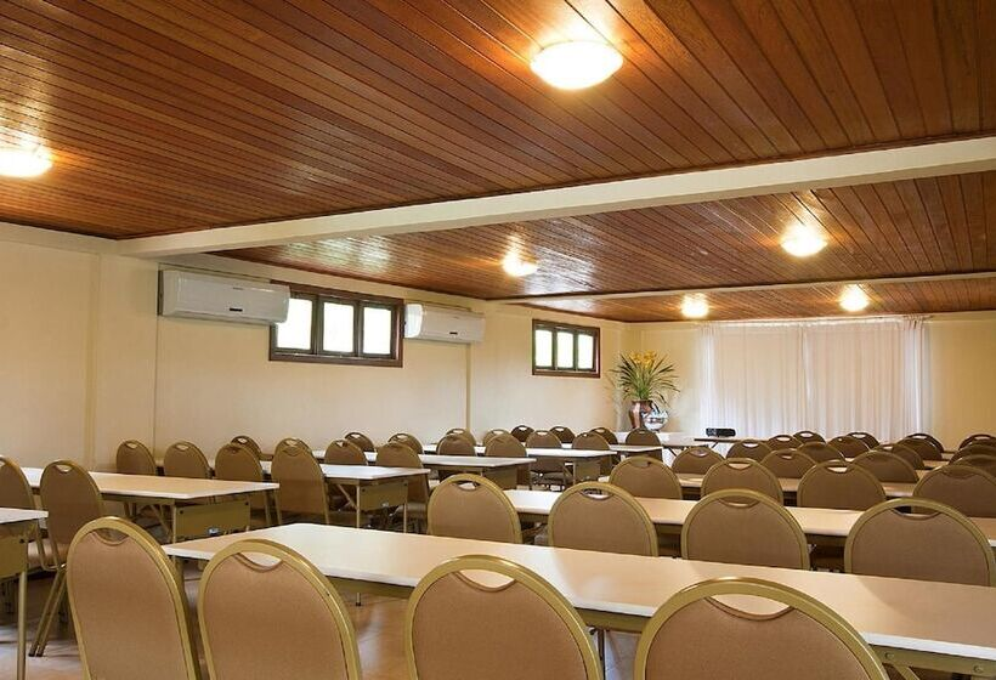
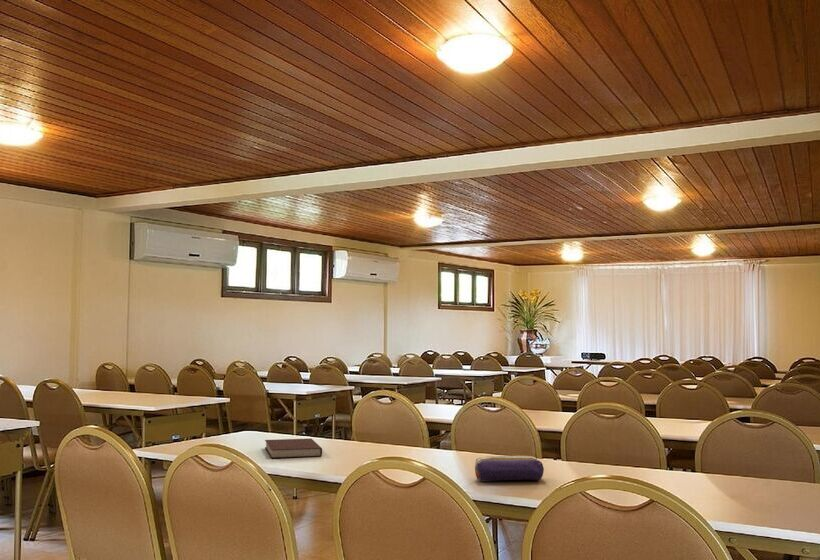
+ pencil case [474,455,545,481]
+ notebook [264,438,323,459]
